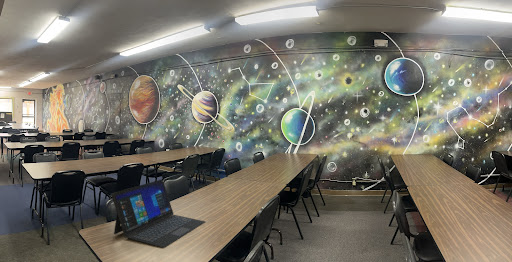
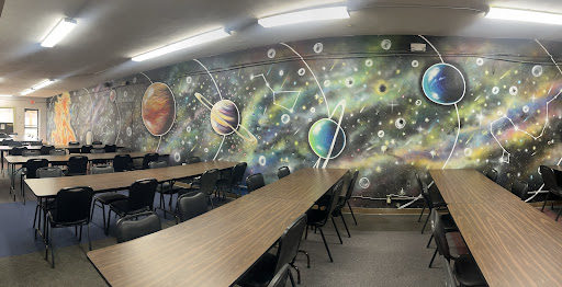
- laptop [110,179,206,249]
